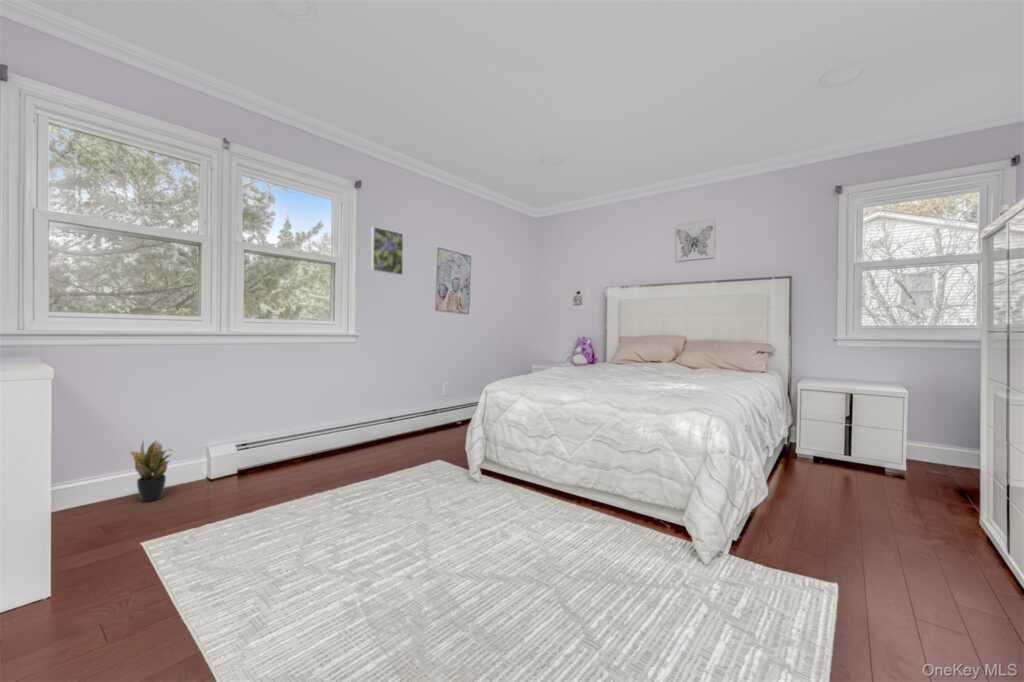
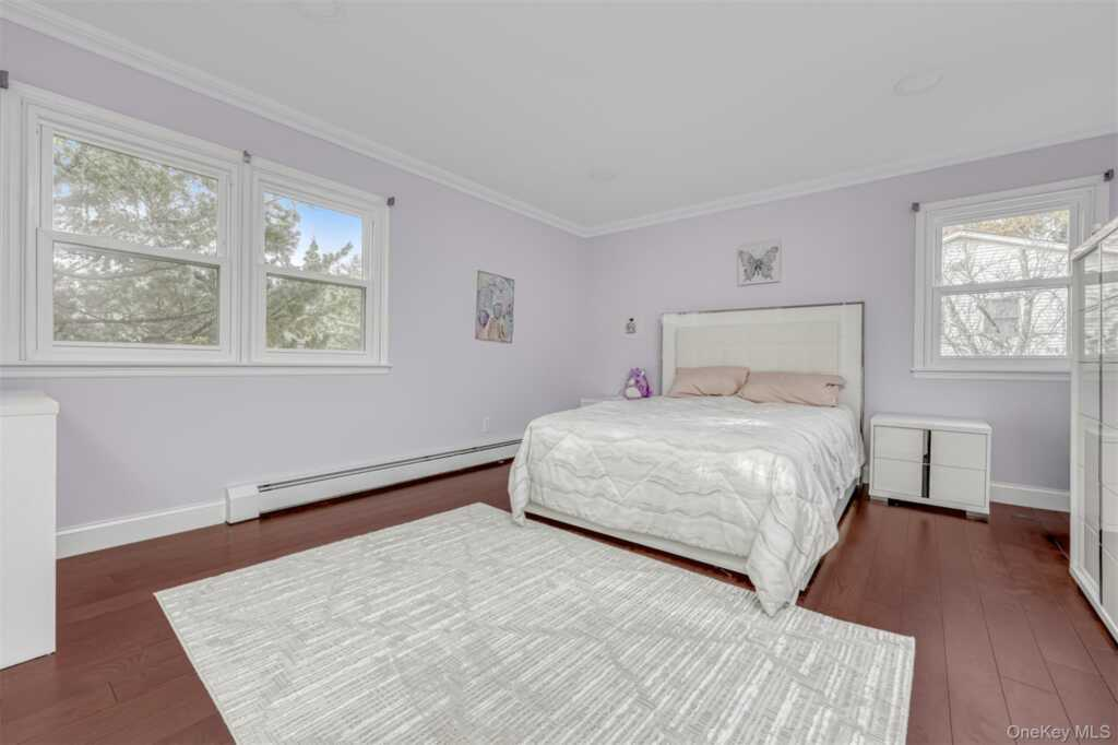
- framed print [370,225,404,276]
- potted plant [130,439,175,503]
